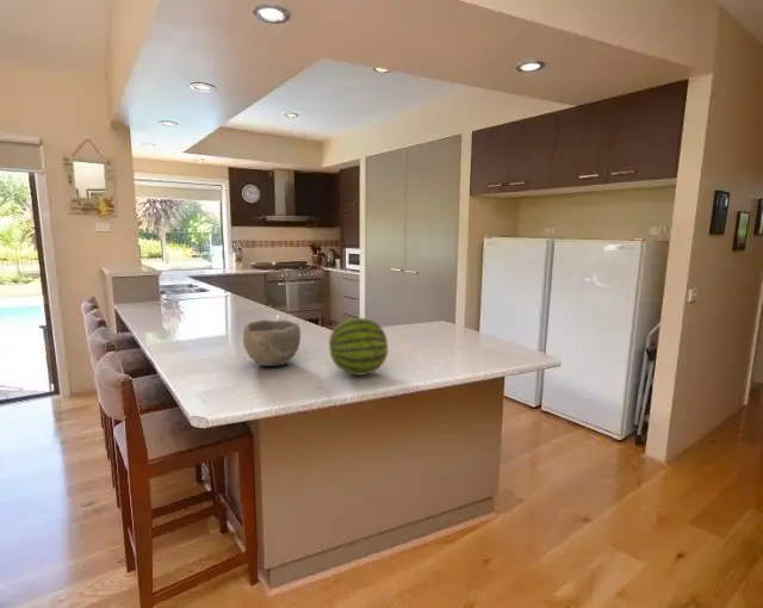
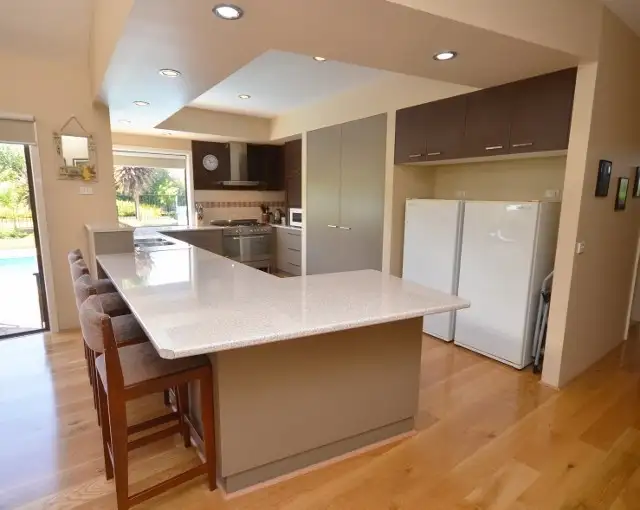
- fruit [328,317,390,377]
- bowl [242,318,302,367]
